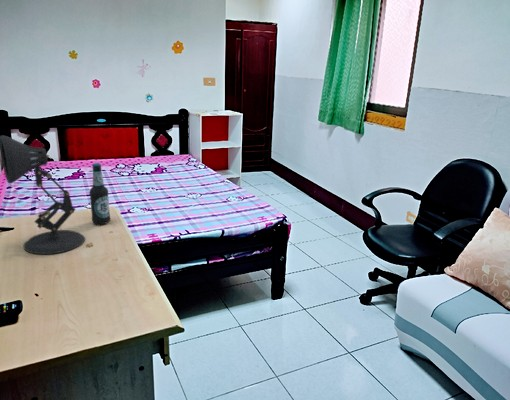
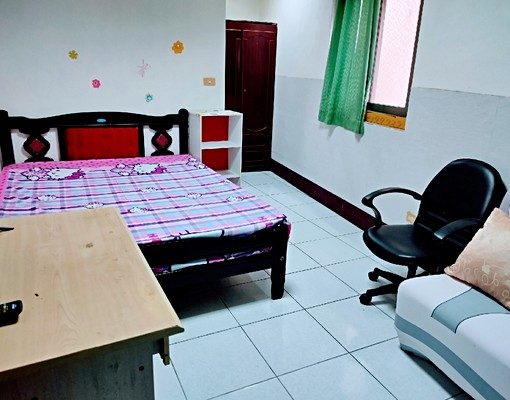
- bottle [88,162,111,225]
- desk lamp [0,135,86,255]
